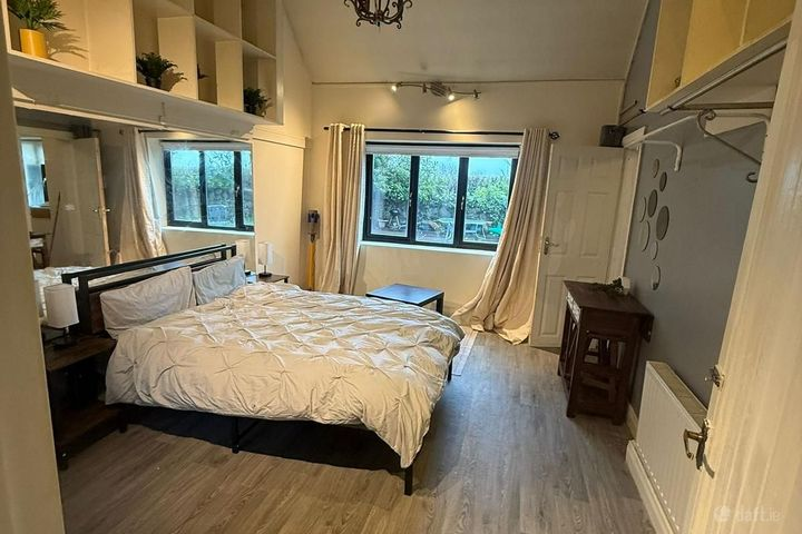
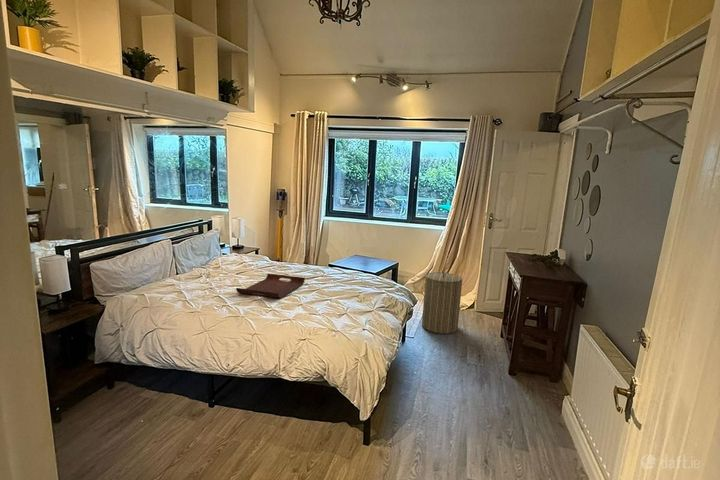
+ serving tray [235,273,306,299]
+ laundry hamper [421,268,463,335]
